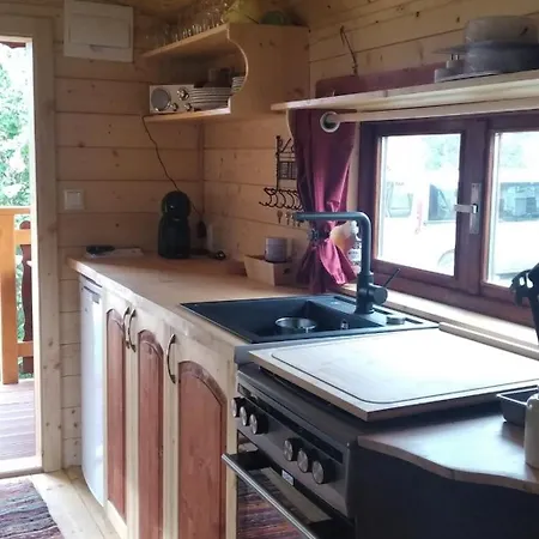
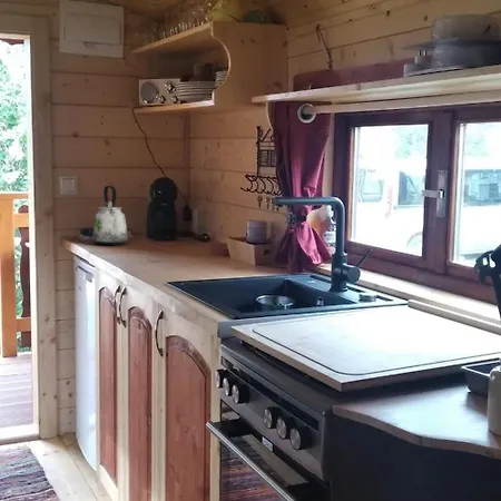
+ kettle [91,185,128,246]
